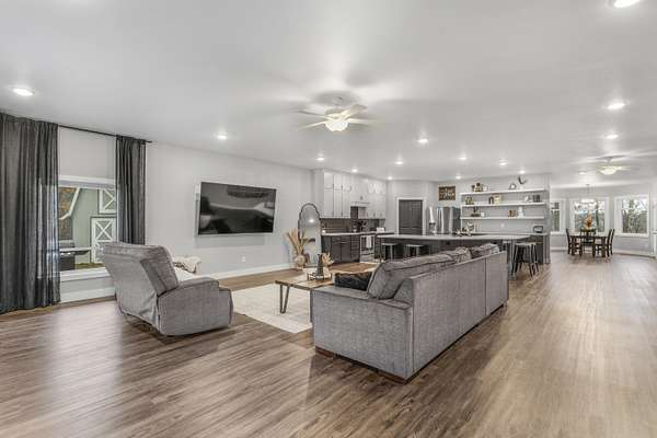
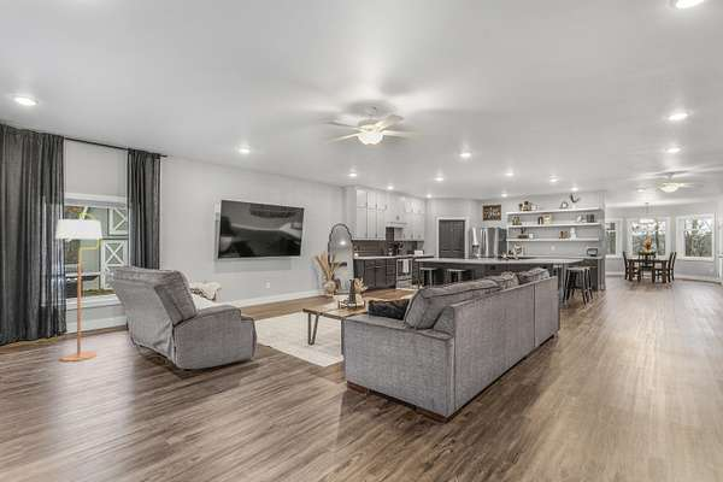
+ floor lamp [54,212,104,363]
